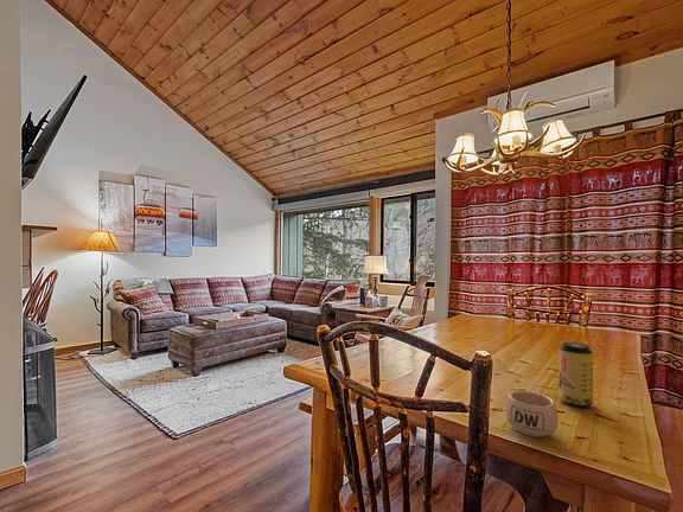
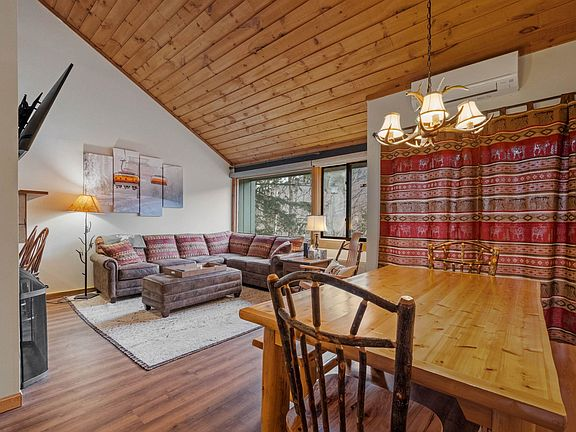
- beverage can [558,341,594,409]
- mug [505,390,558,439]
